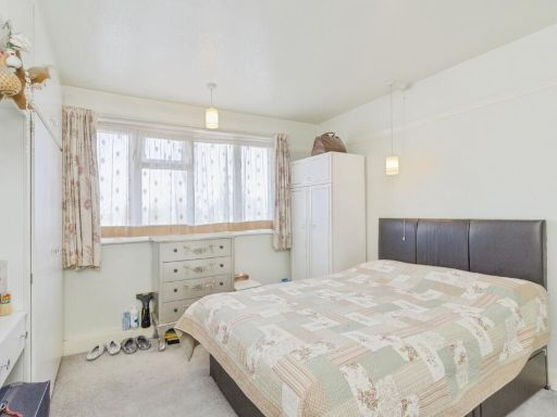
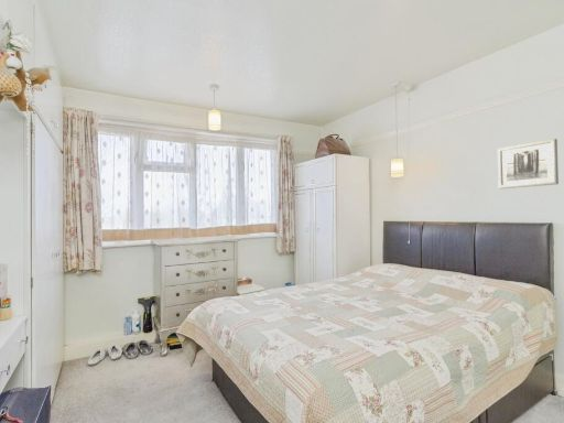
+ wall art [497,138,560,189]
